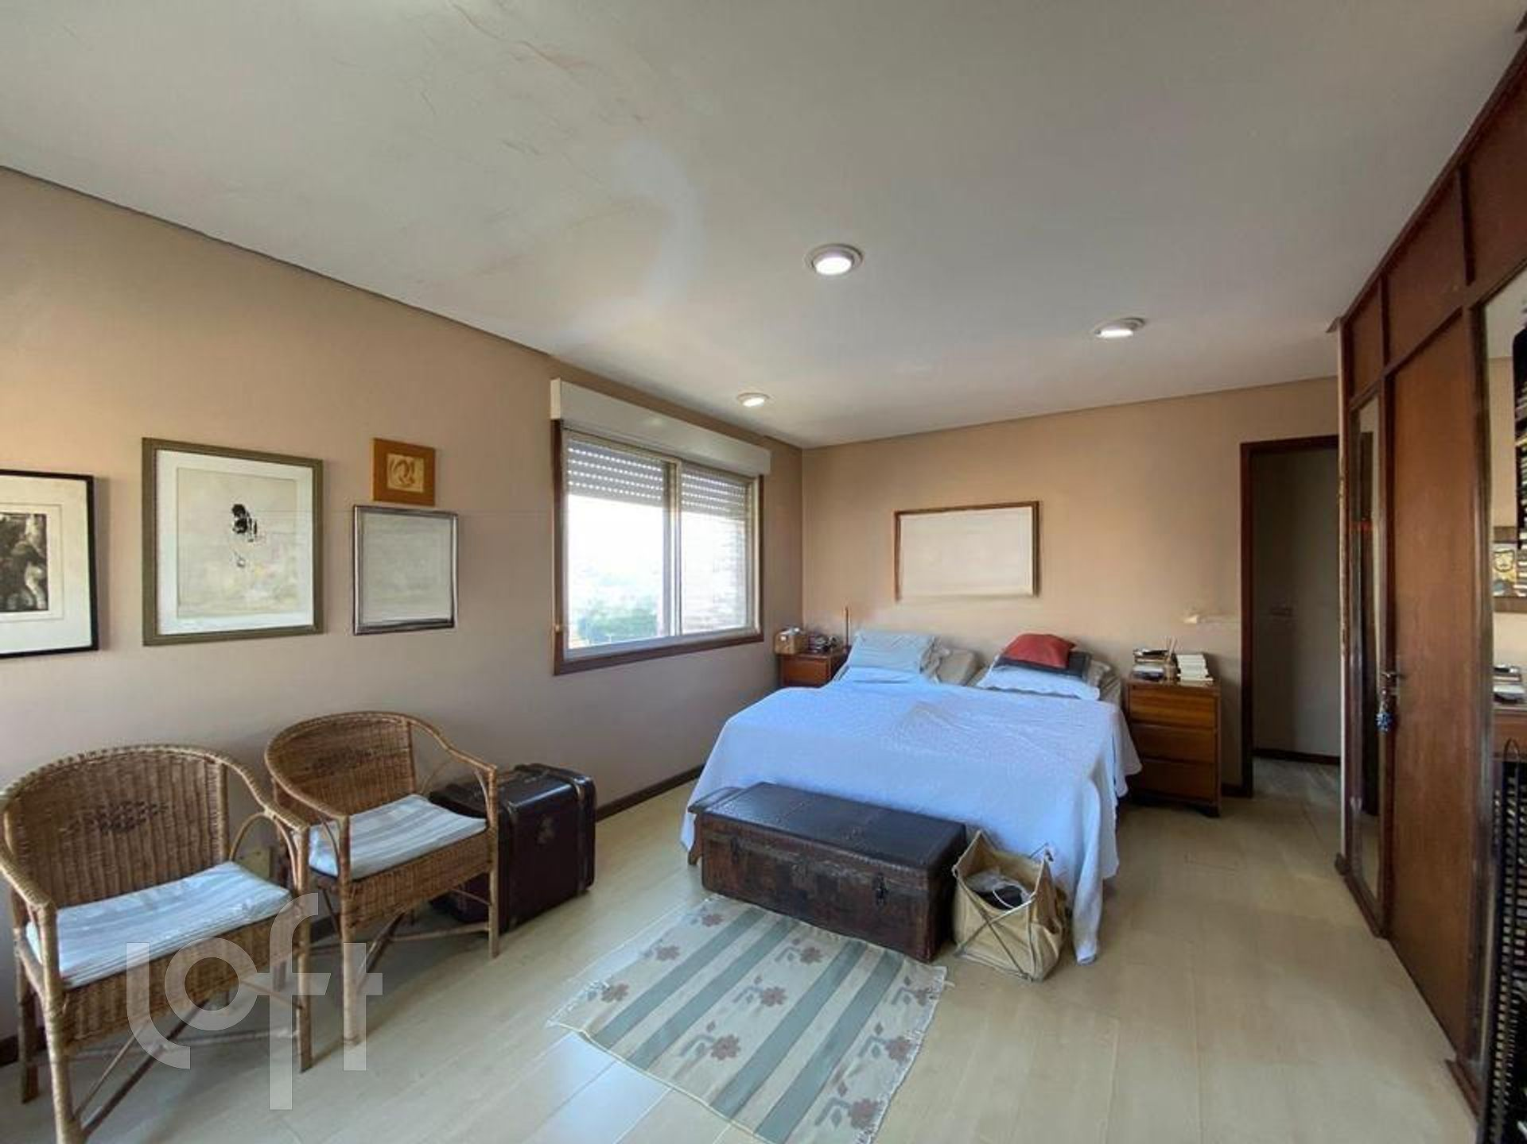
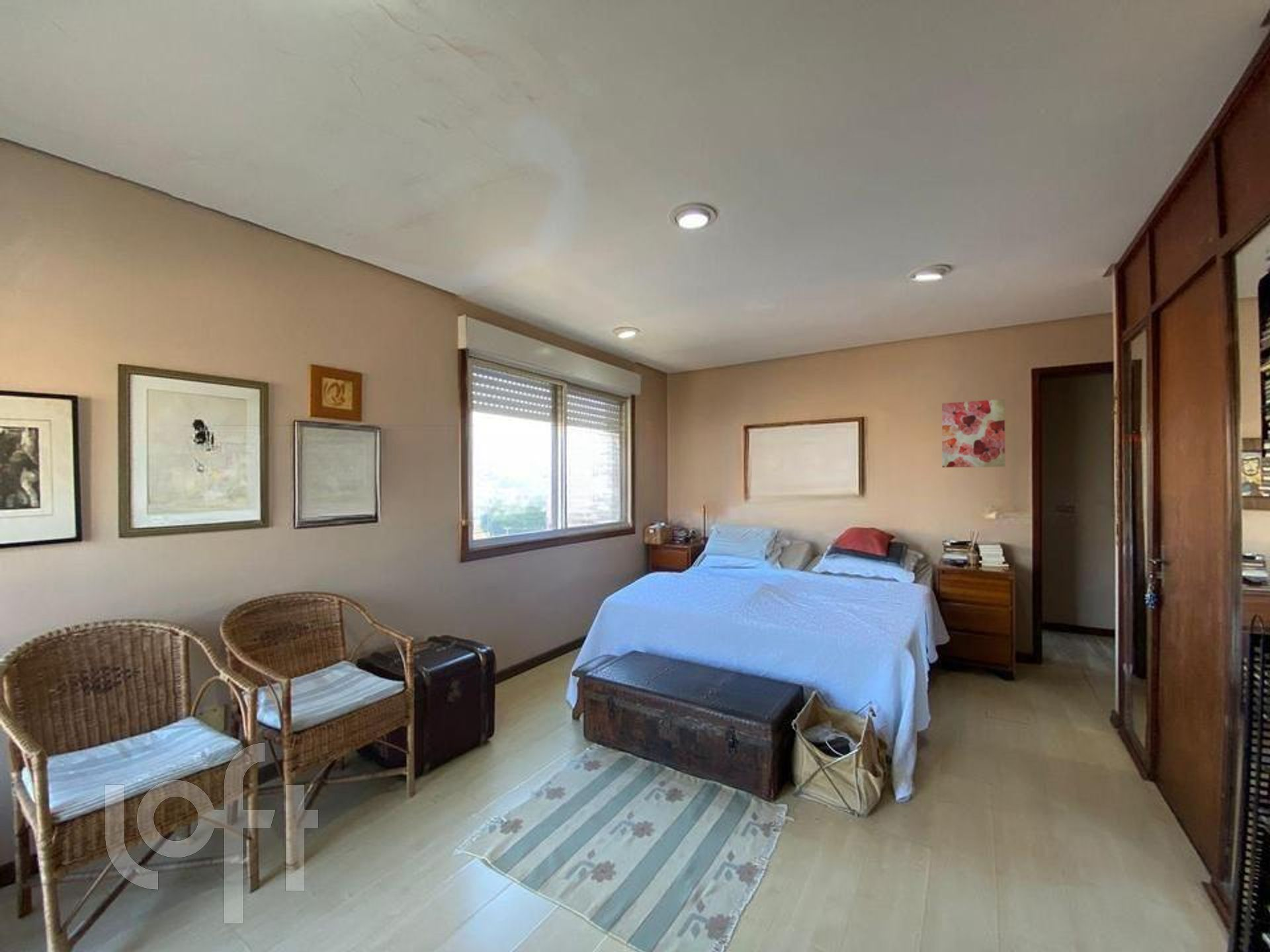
+ wall art [941,399,1006,468]
